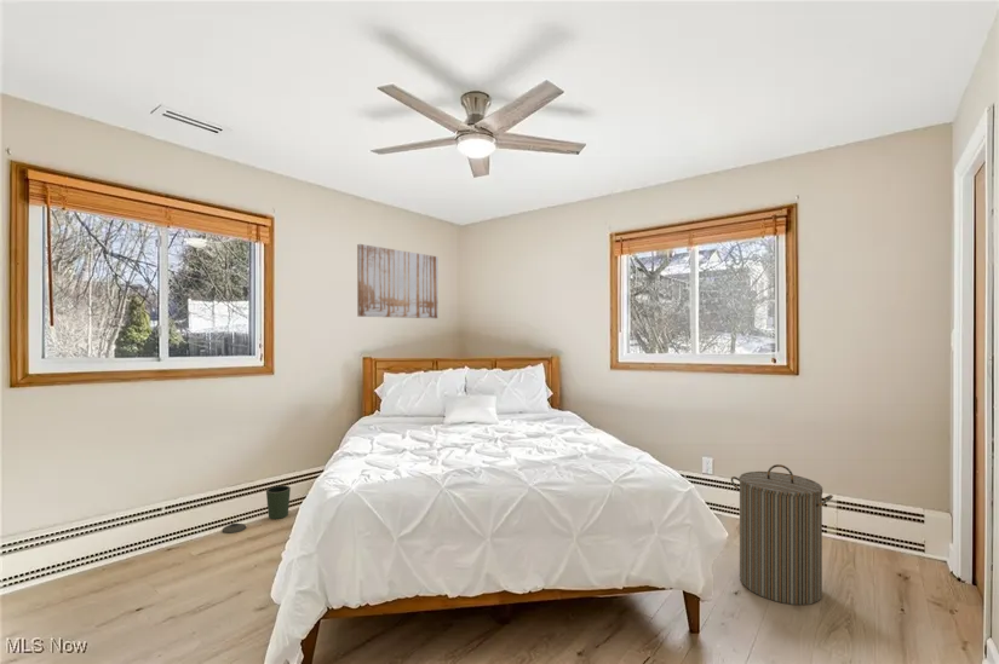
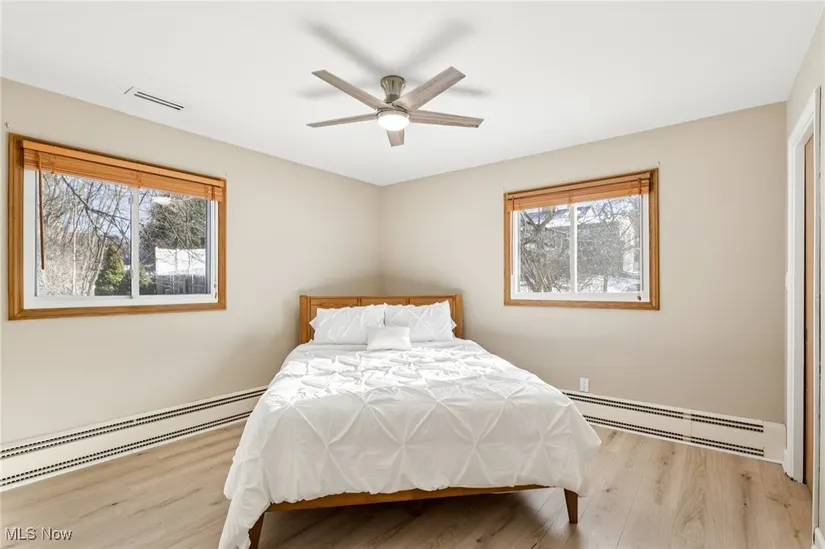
- trash can [222,485,292,535]
- laundry hamper [730,463,834,606]
- wall art [356,243,440,319]
